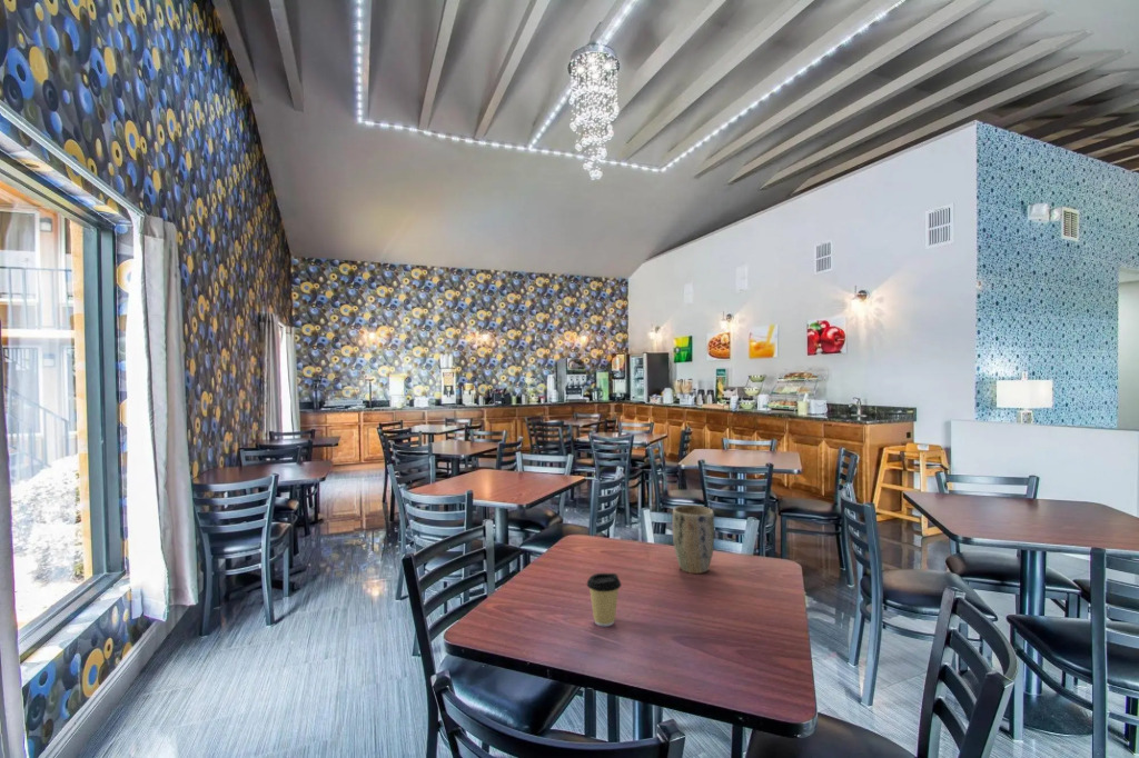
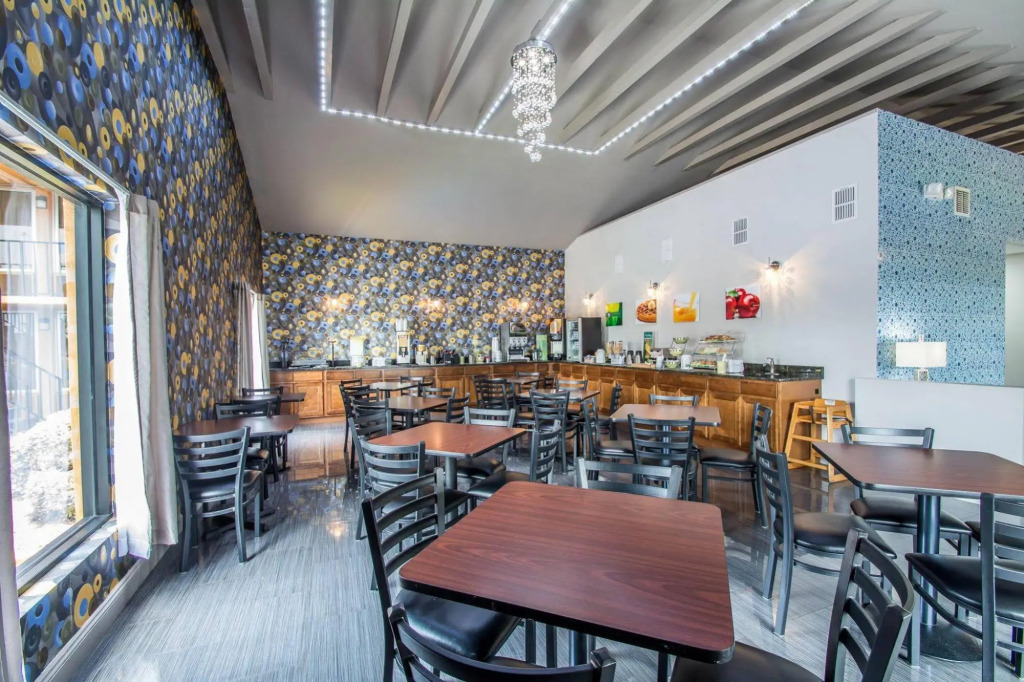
- plant pot [672,505,715,575]
- coffee cup [586,572,622,627]
